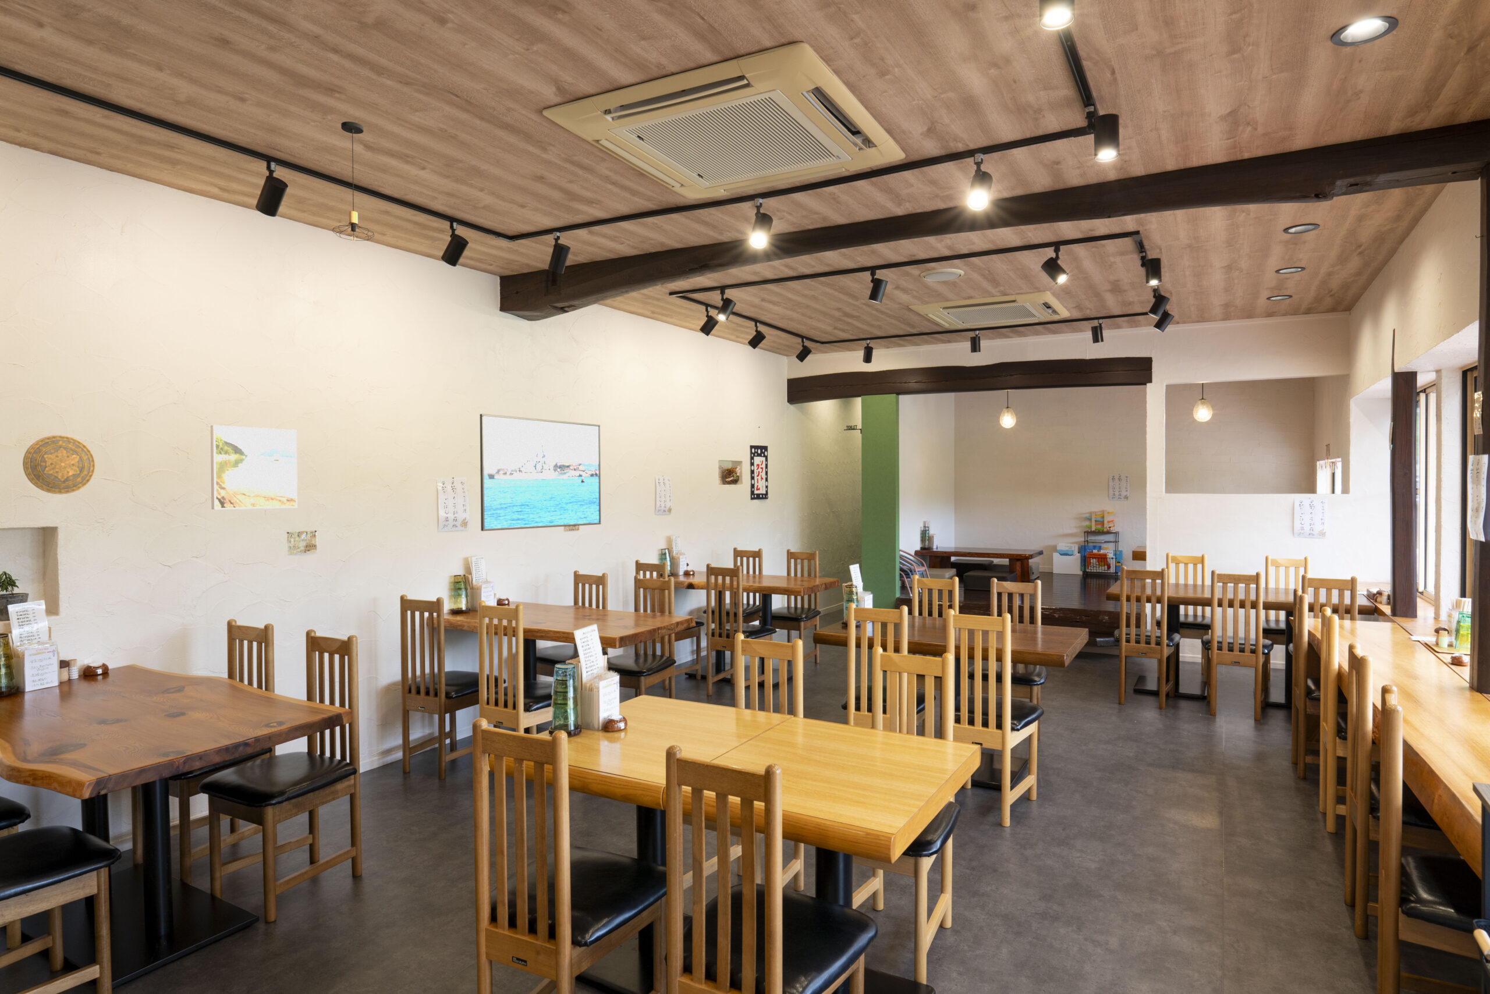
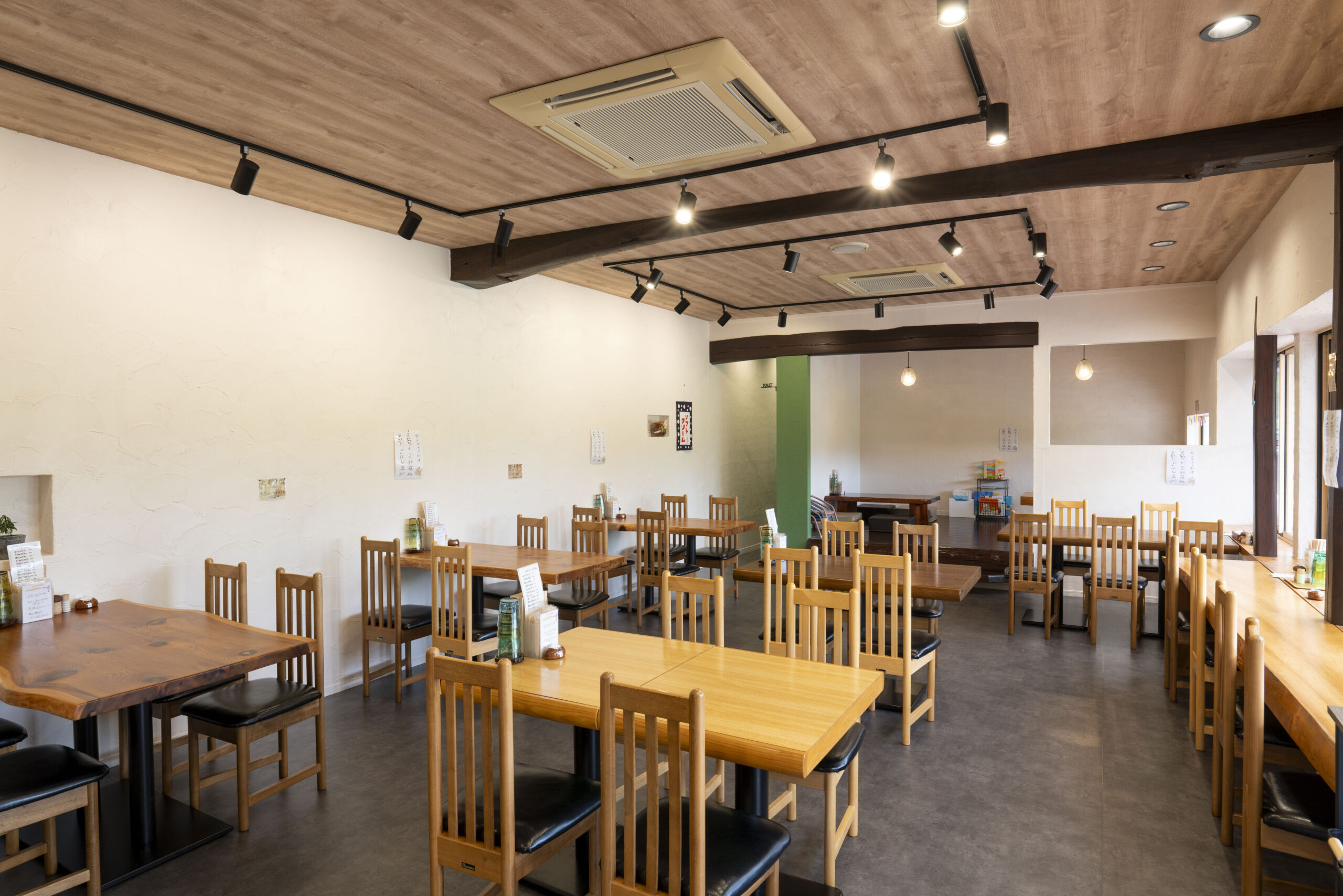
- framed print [479,413,601,531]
- decorative plate [22,435,97,495]
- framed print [210,425,298,510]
- pendant light [332,121,375,242]
